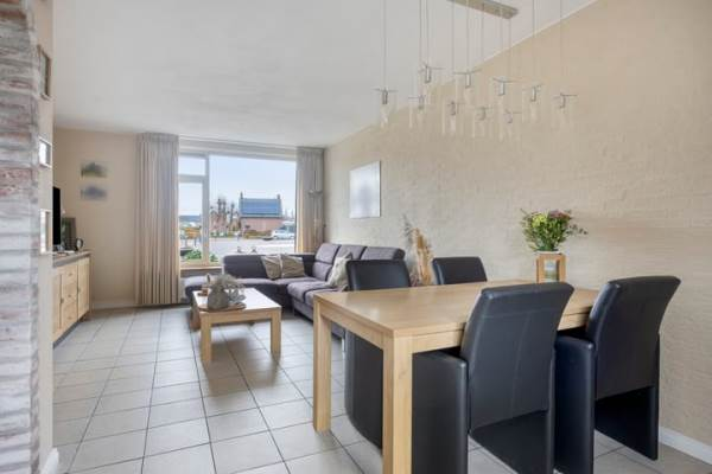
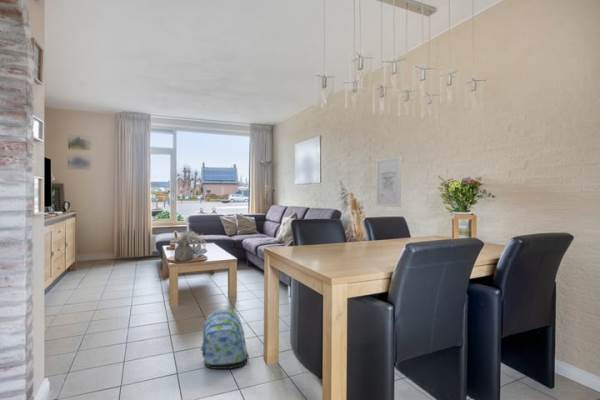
+ wall art [375,155,402,208]
+ backpack [200,309,250,370]
